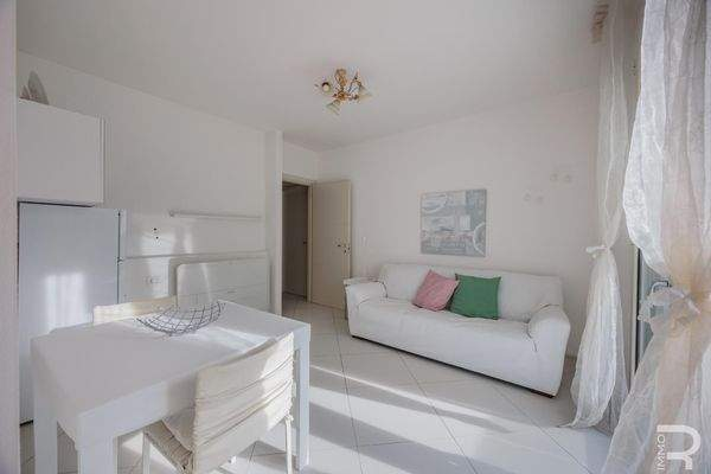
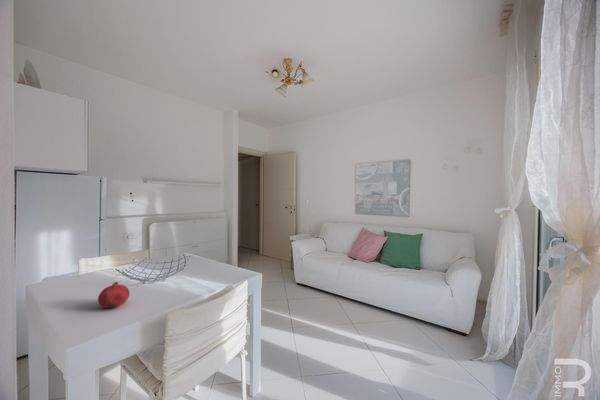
+ fruit [97,281,130,309]
